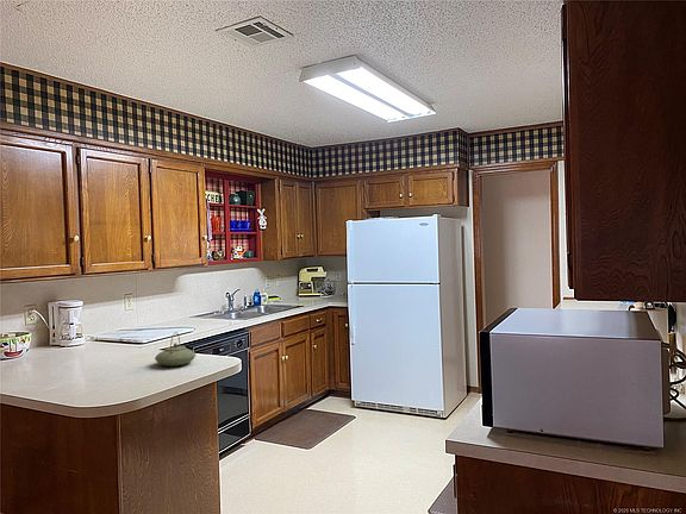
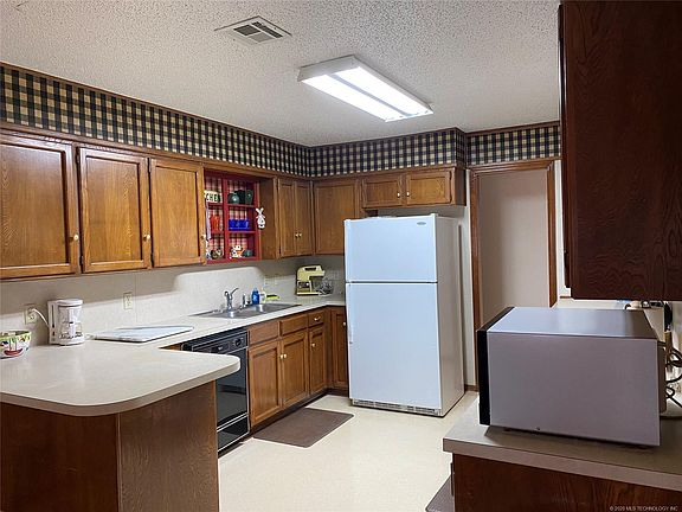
- teapot [154,331,197,368]
